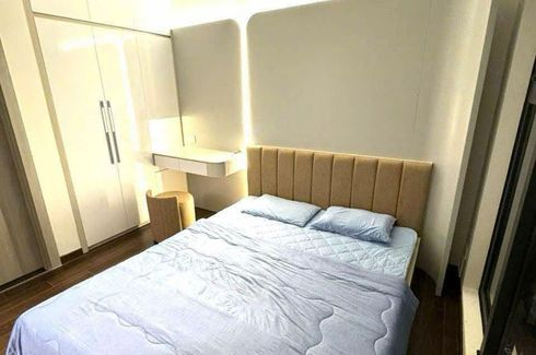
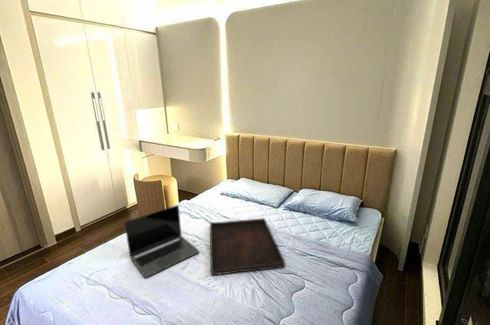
+ laptop [124,204,201,279]
+ serving tray [209,217,286,276]
